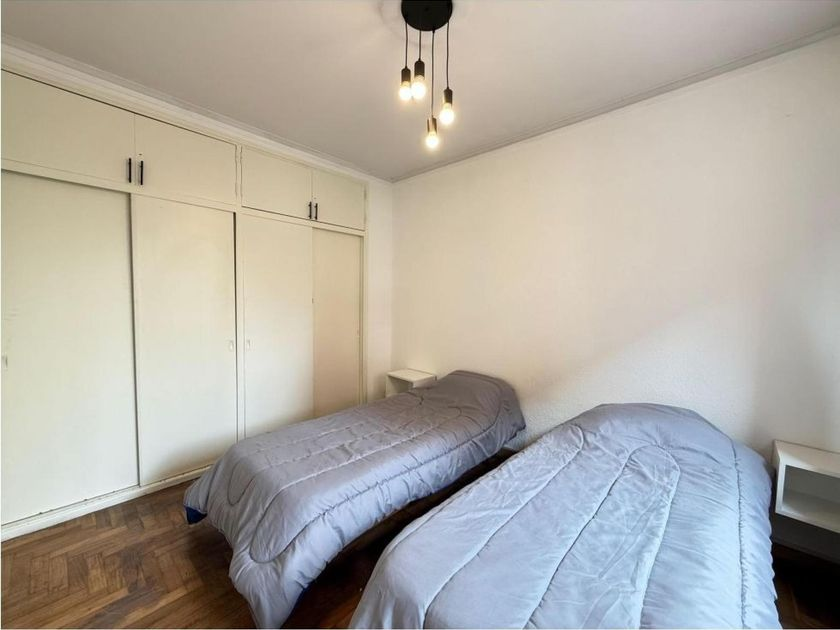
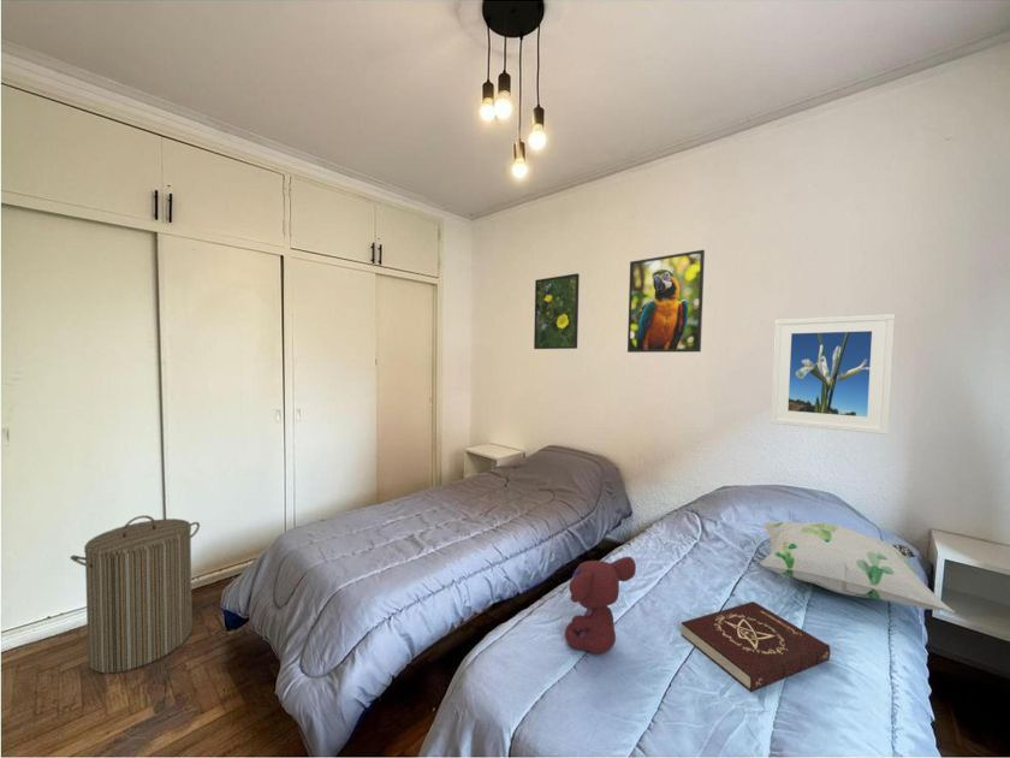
+ decorative pillow [759,520,956,614]
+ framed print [533,272,581,350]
+ teddy bear [564,556,637,655]
+ book [681,600,832,693]
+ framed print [626,249,706,354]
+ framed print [770,313,896,436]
+ laundry hamper [69,515,201,674]
